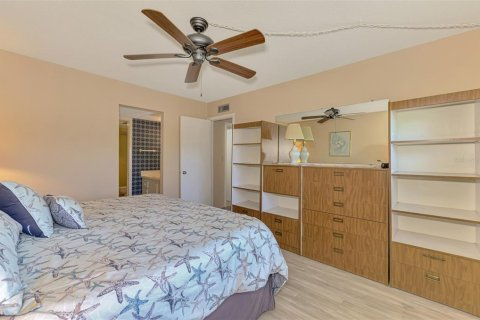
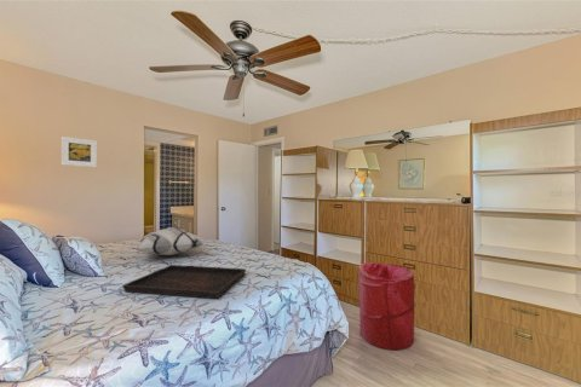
+ laundry hamper [357,261,415,351]
+ serving tray [121,264,247,300]
+ decorative pillow [134,226,206,256]
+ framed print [61,135,98,168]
